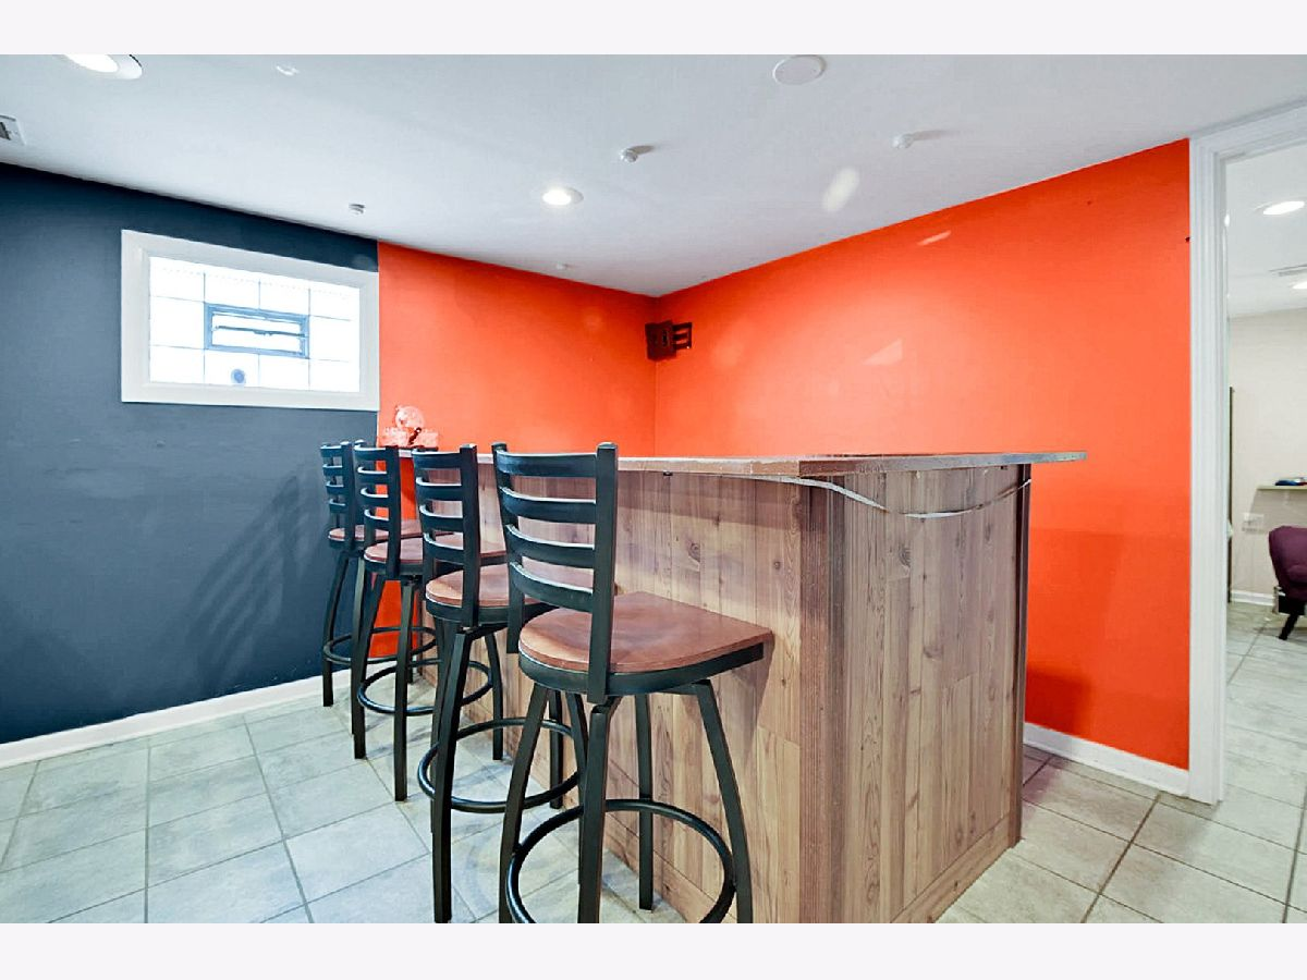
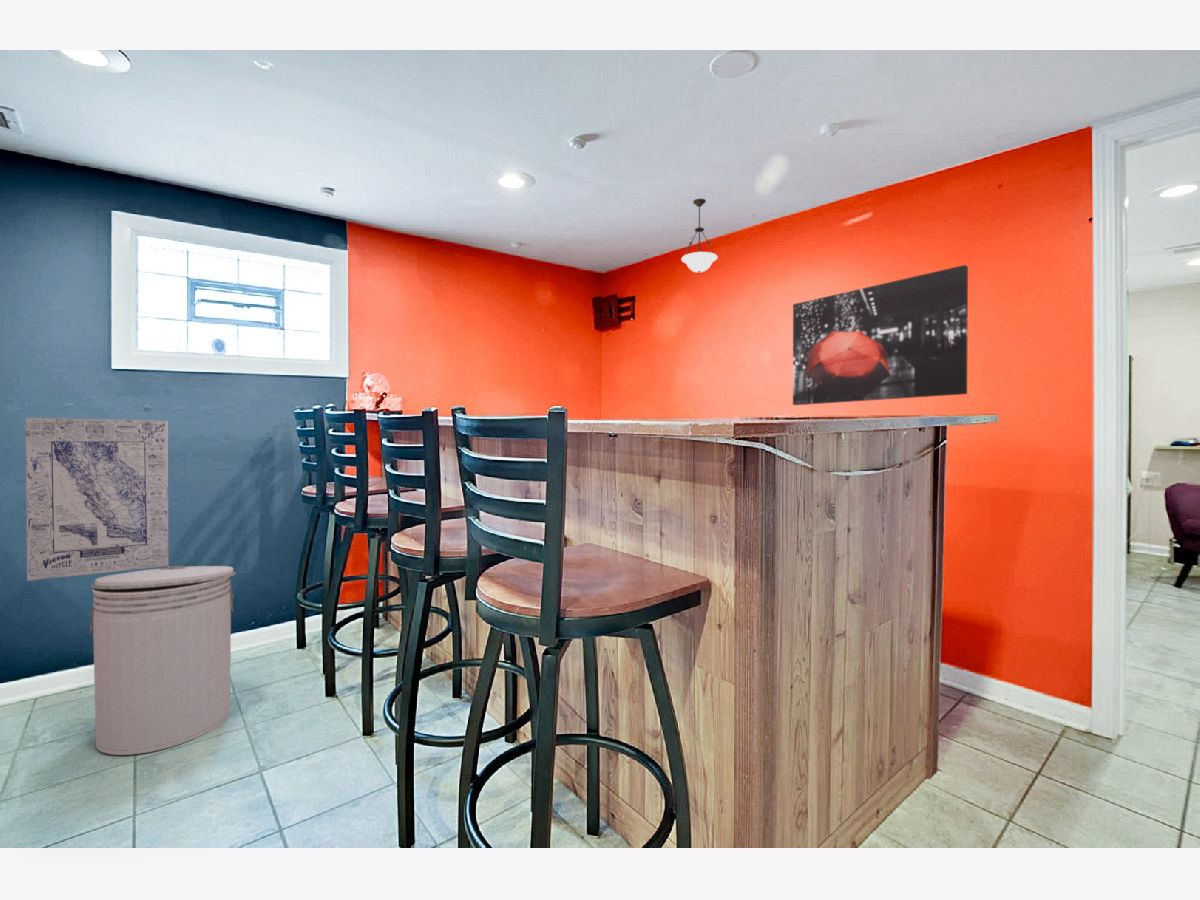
+ can [89,565,237,756]
+ wall art [792,264,969,406]
+ wall art [25,417,170,582]
+ pendant light [680,198,719,274]
